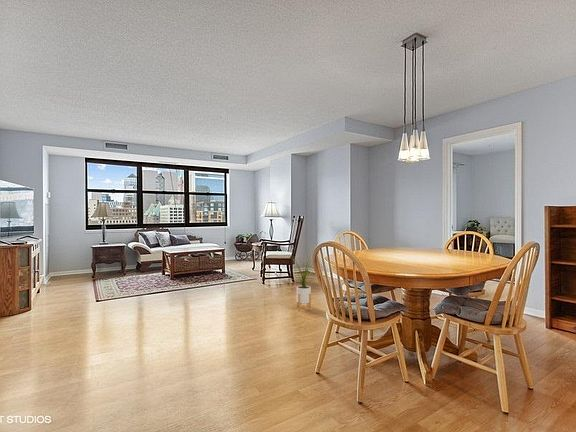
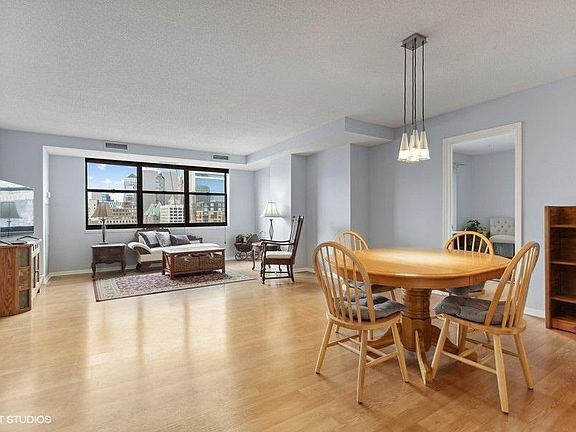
- house plant [291,251,316,311]
